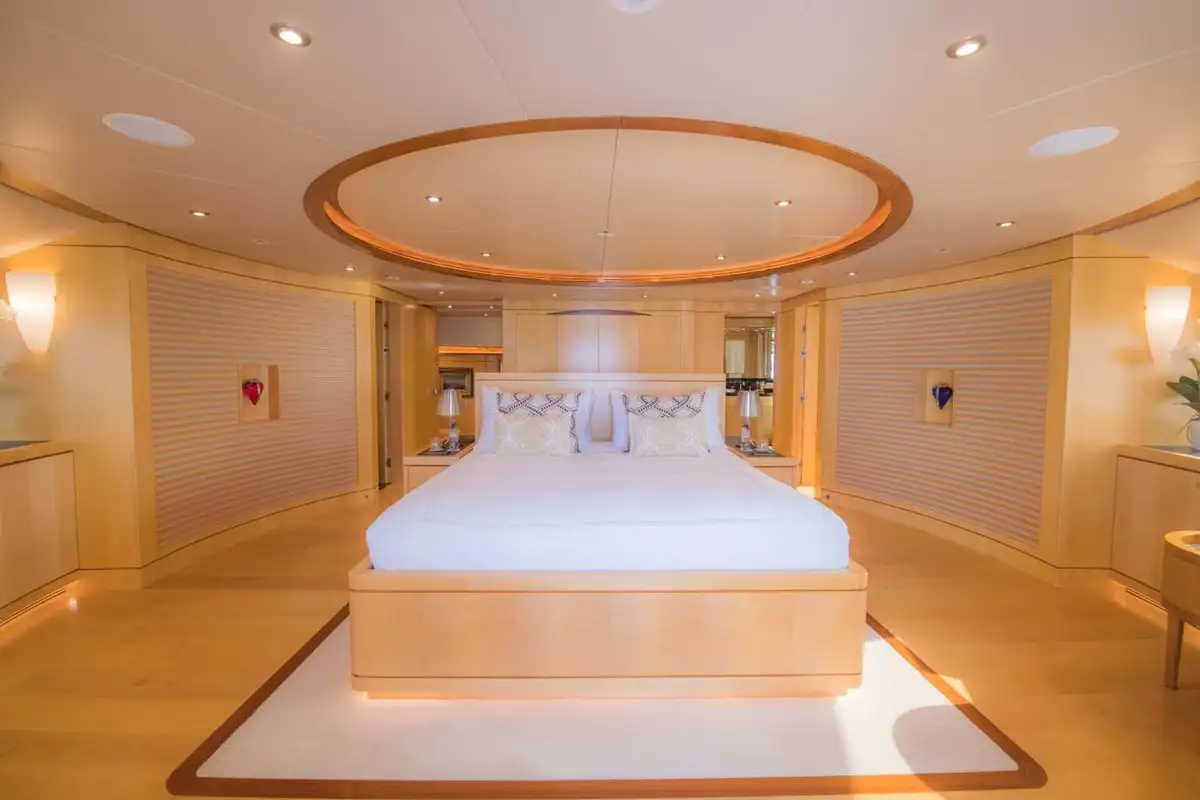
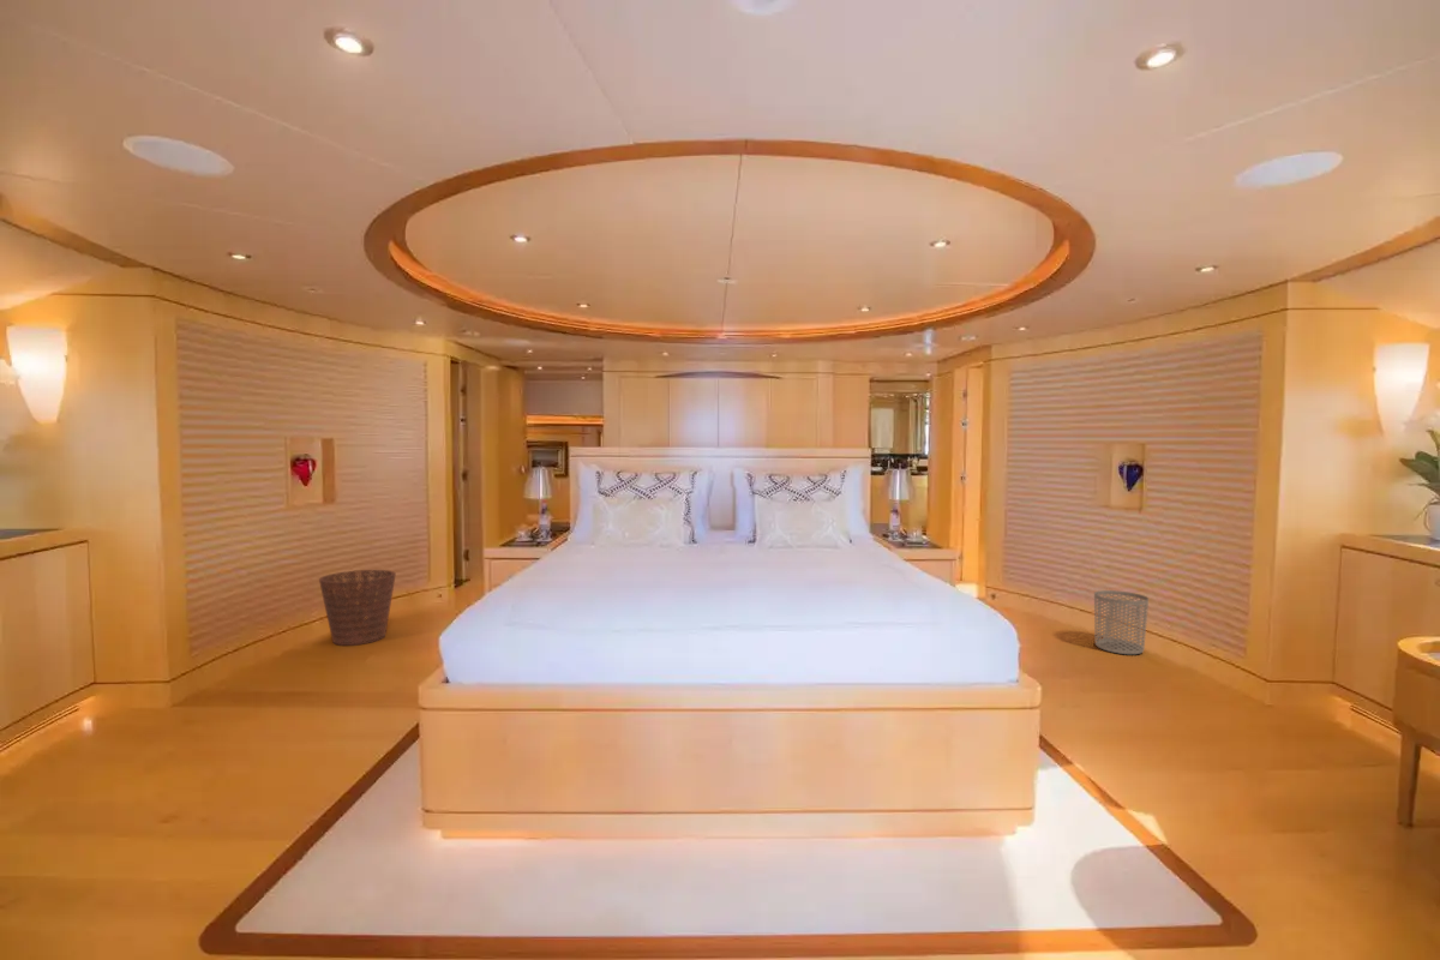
+ waste bin [1093,589,1150,655]
+ basket [318,569,397,647]
